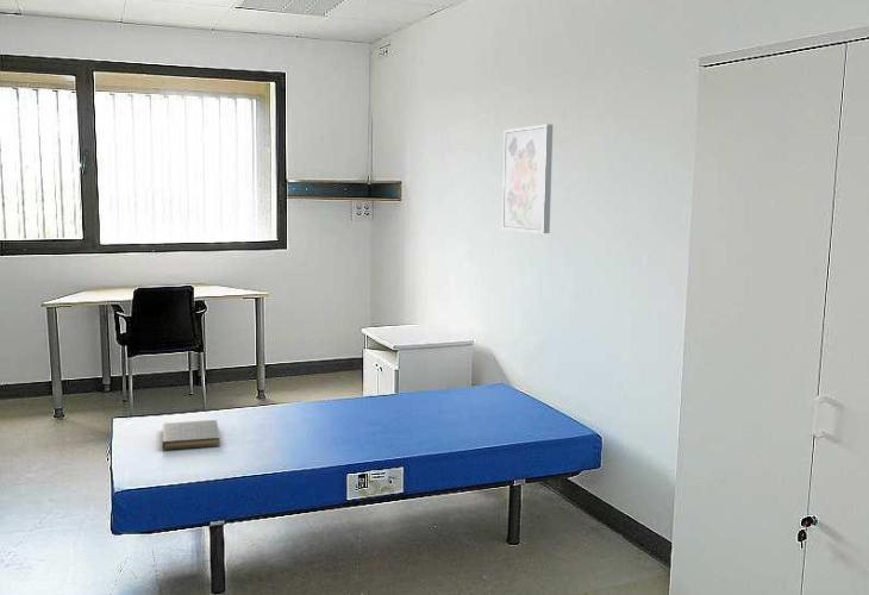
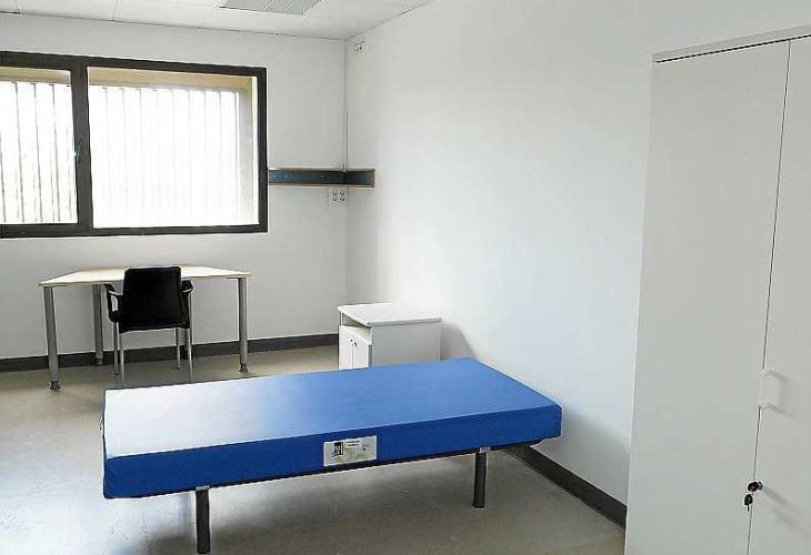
- book [161,419,221,451]
- wall art [501,123,554,234]
